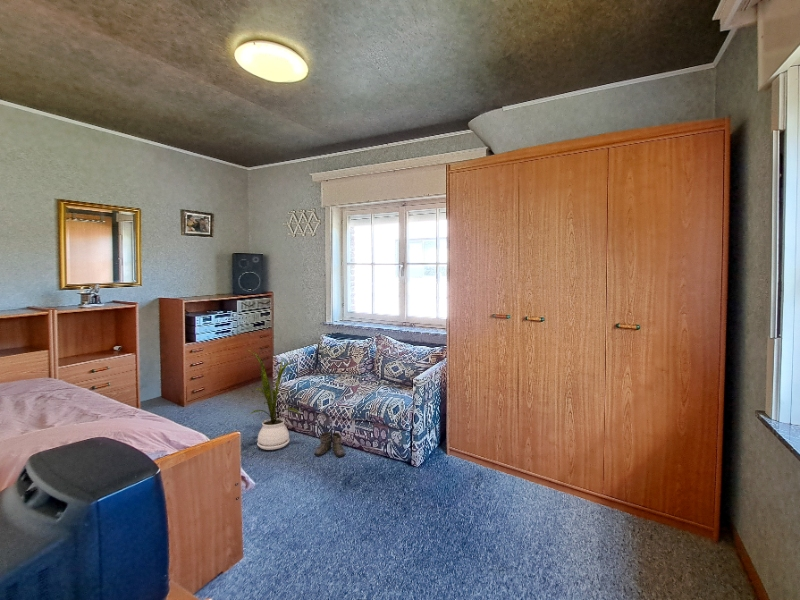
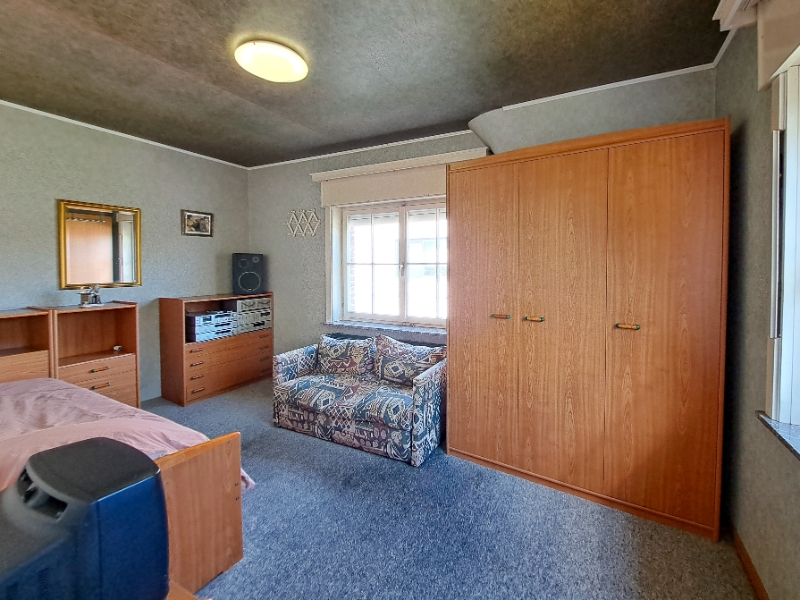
- boots [313,431,346,458]
- house plant [247,349,300,451]
